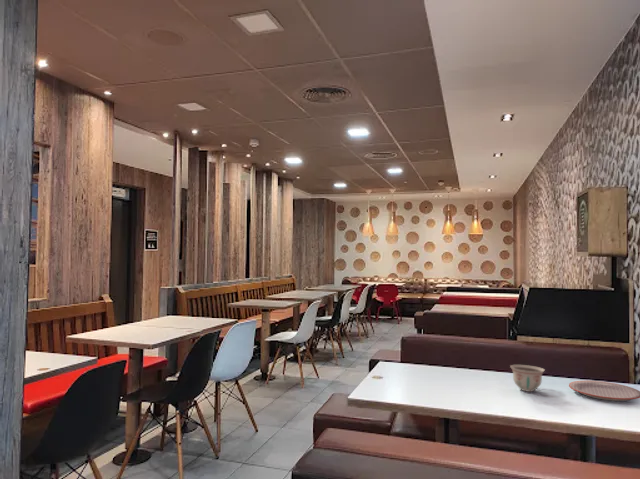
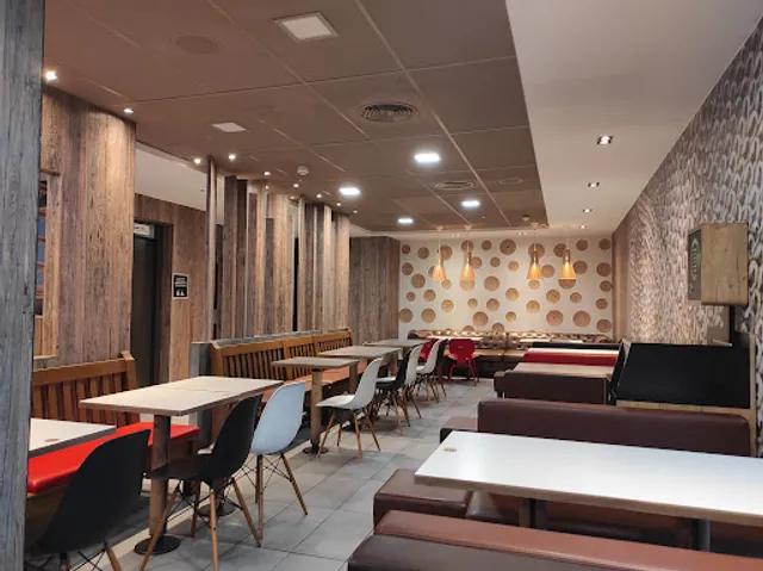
- plate [568,380,640,402]
- bowl [509,364,546,393]
